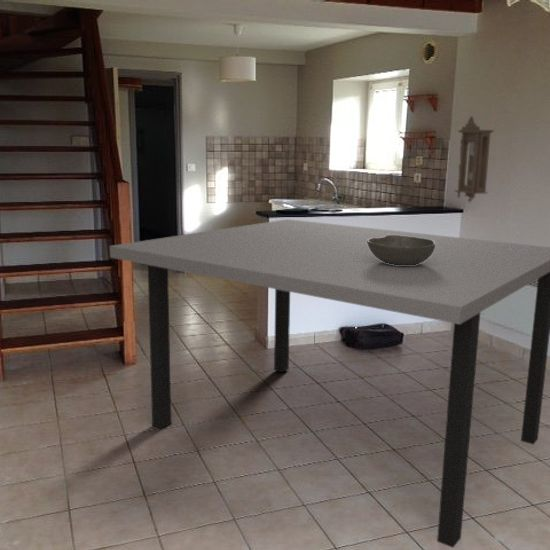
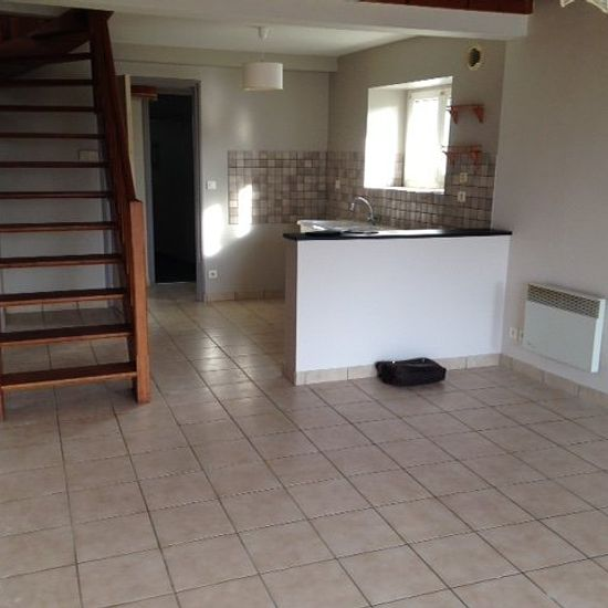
- bowl [367,235,436,265]
- dining table [109,218,550,549]
- pendulum clock [454,115,495,203]
